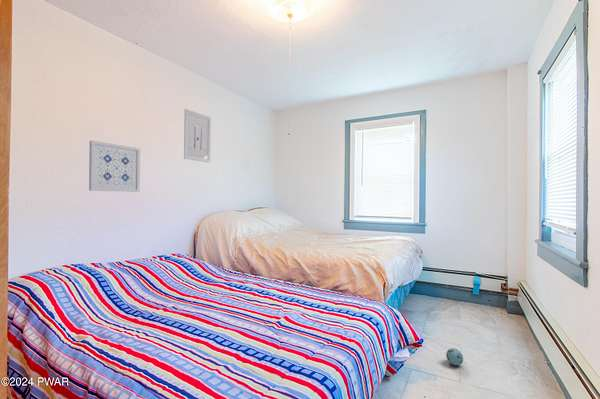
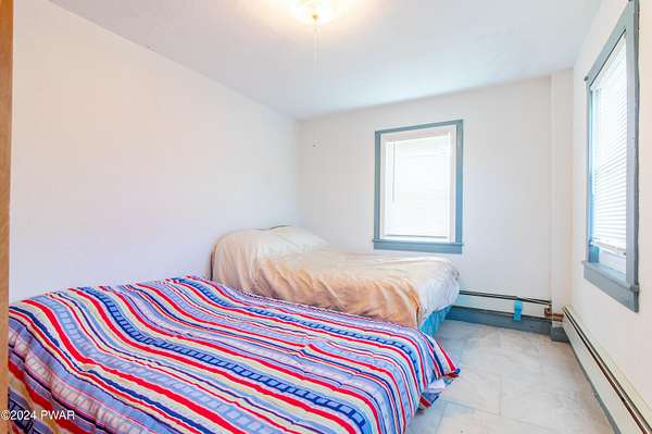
- wall art [88,139,141,193]
- ball [445,347,464,366]
- wall art [183,108,212,164]
